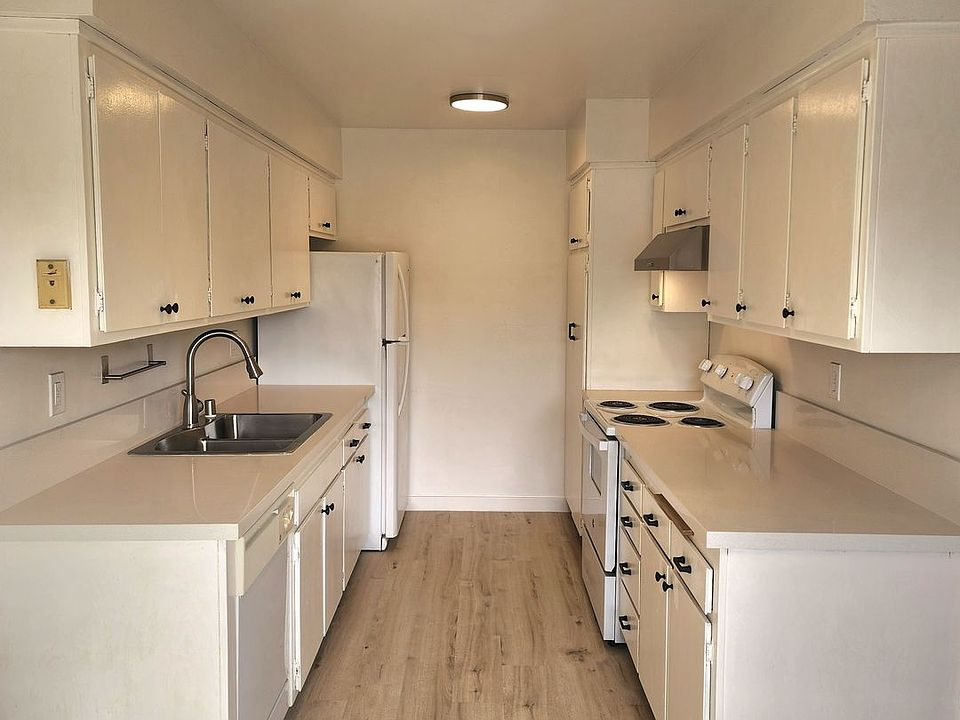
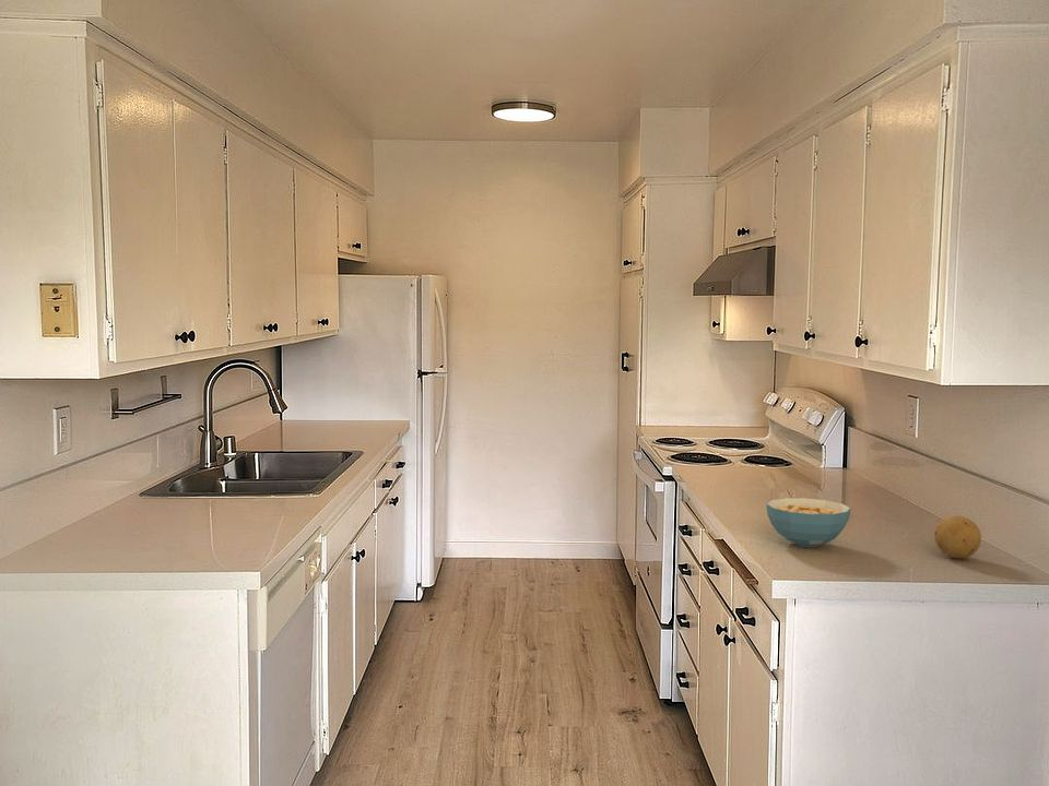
+ cereal bowl [766,497,851,548]
+ fruit [933,514,982,559]
